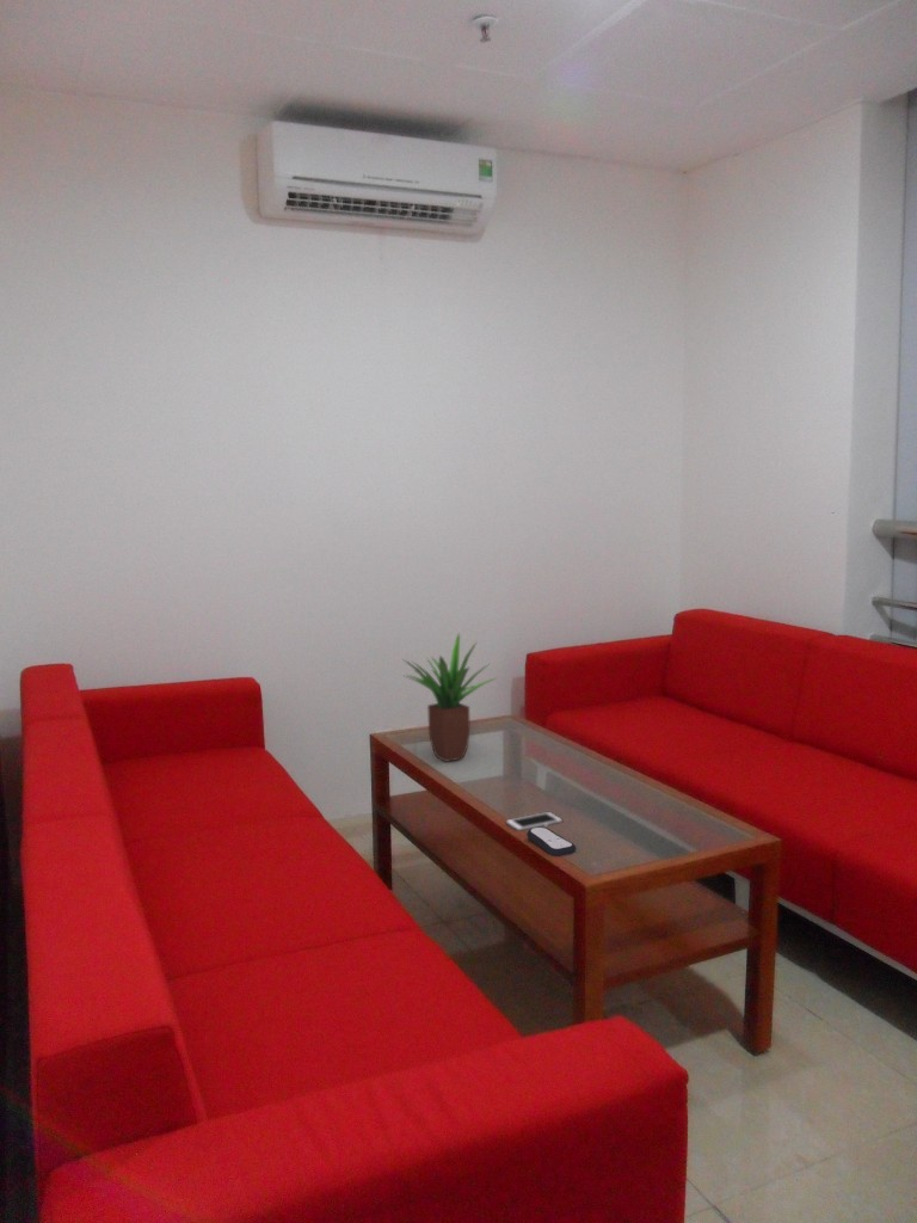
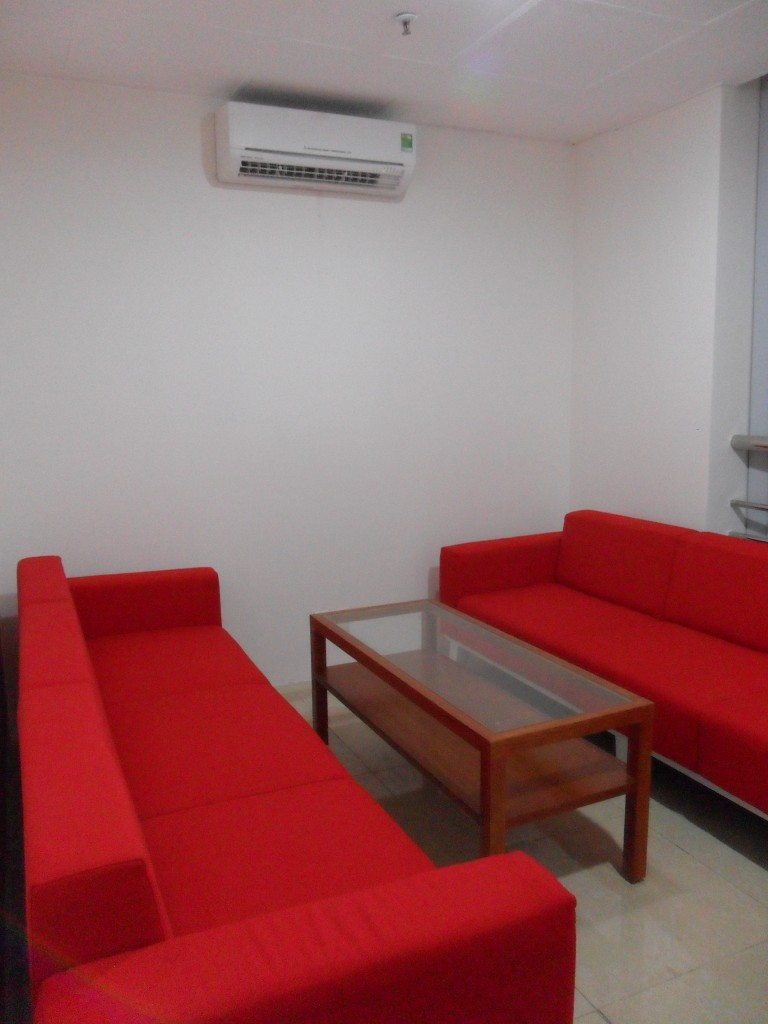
- cell phone [505,811,564,832]
- remote control [525,826,577,858]
- potted plant [402,632,499,763]
